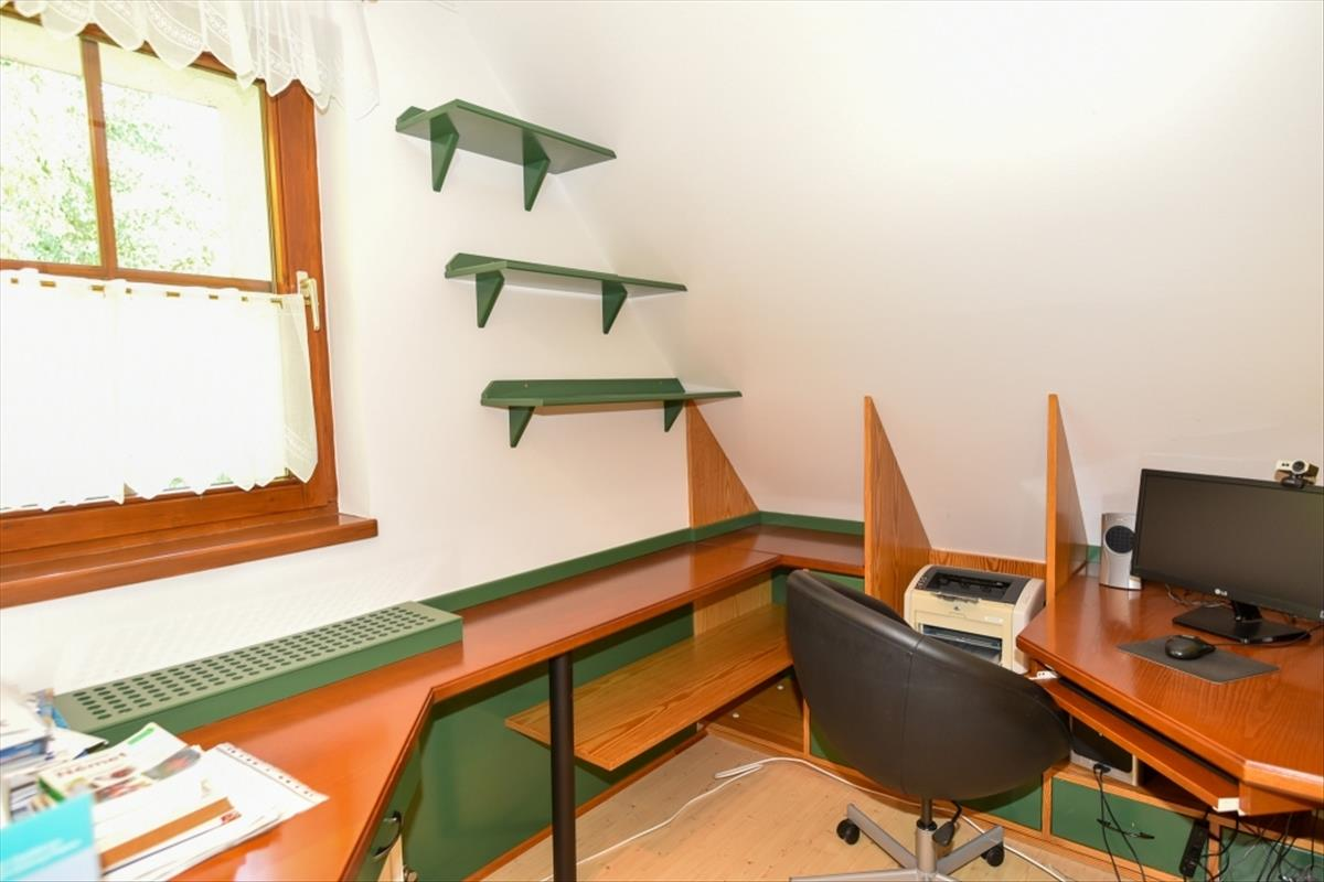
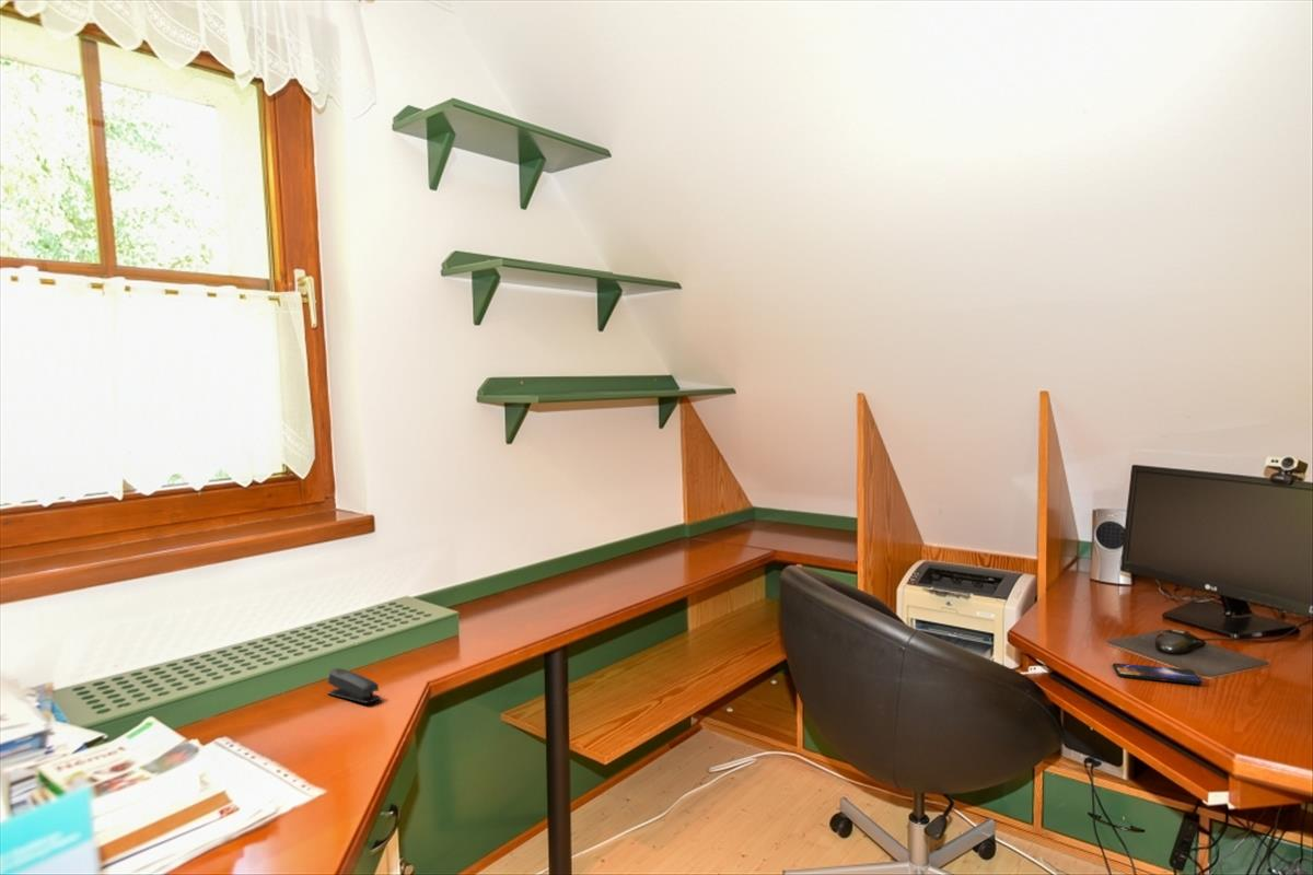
+ stapler [326,667,382,704]
+ smartphone [1112,662,1204,686]
